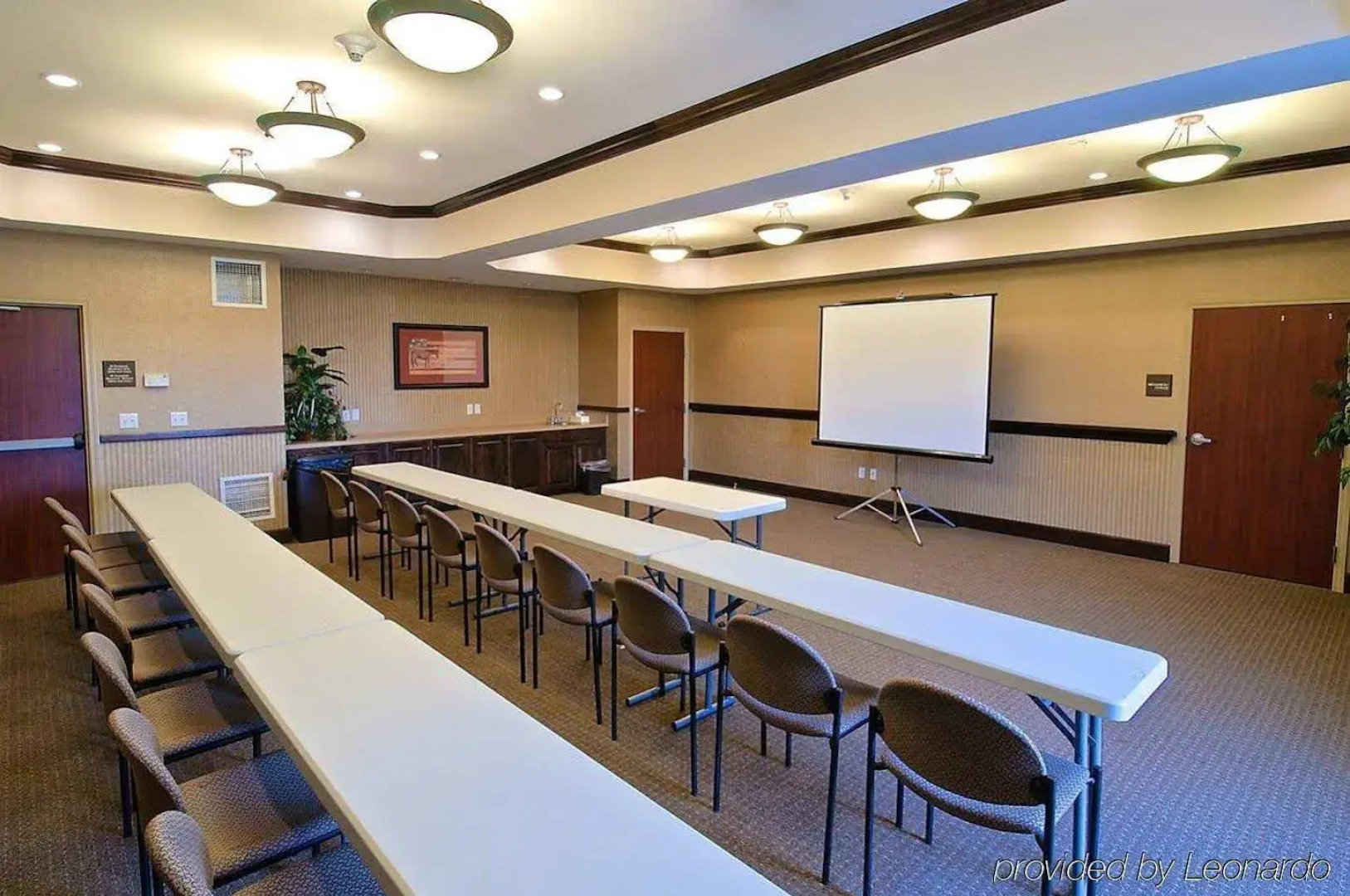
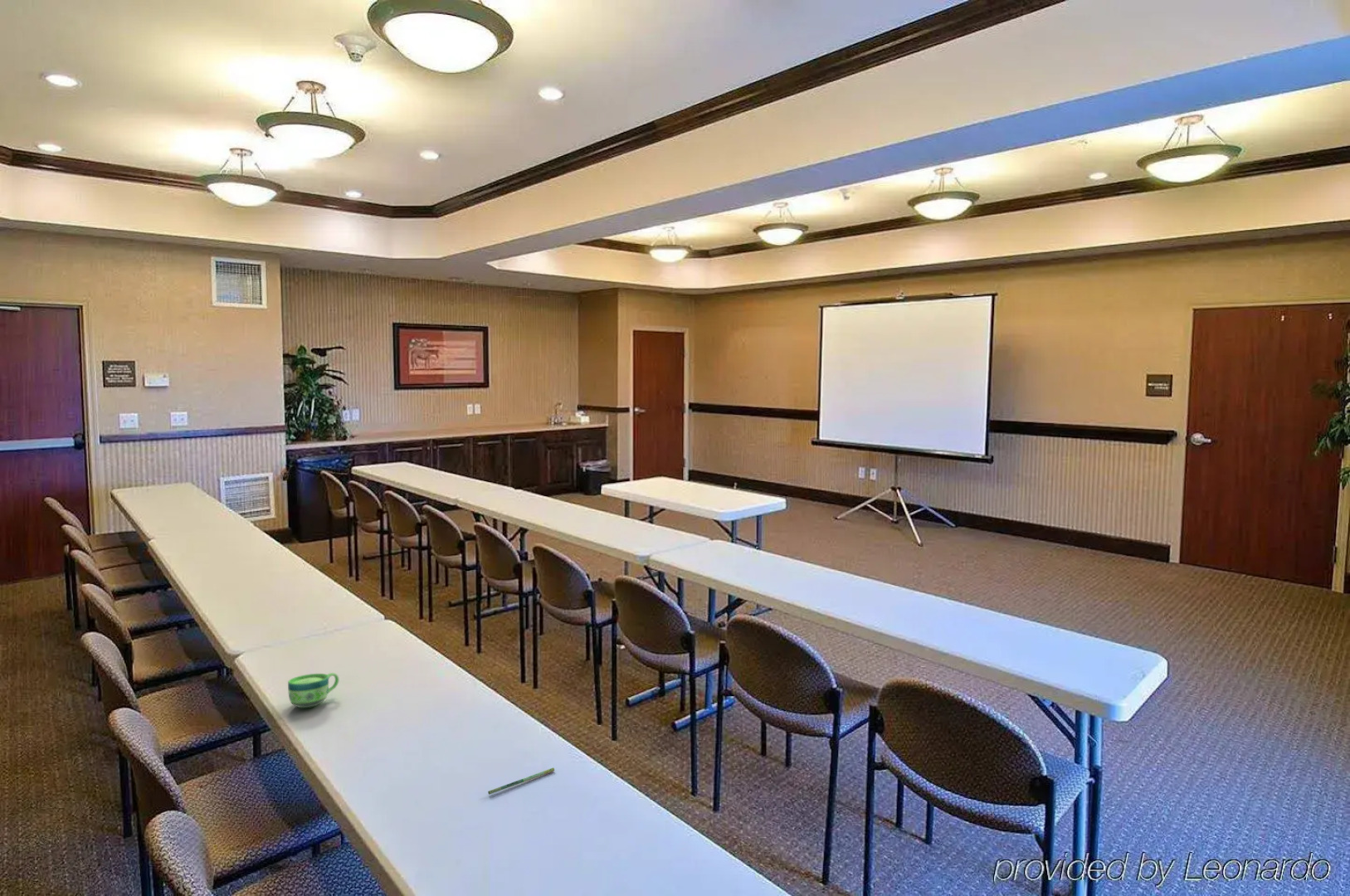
+ cup [287,672,340,709]
+ pen [487,767,555,795]
